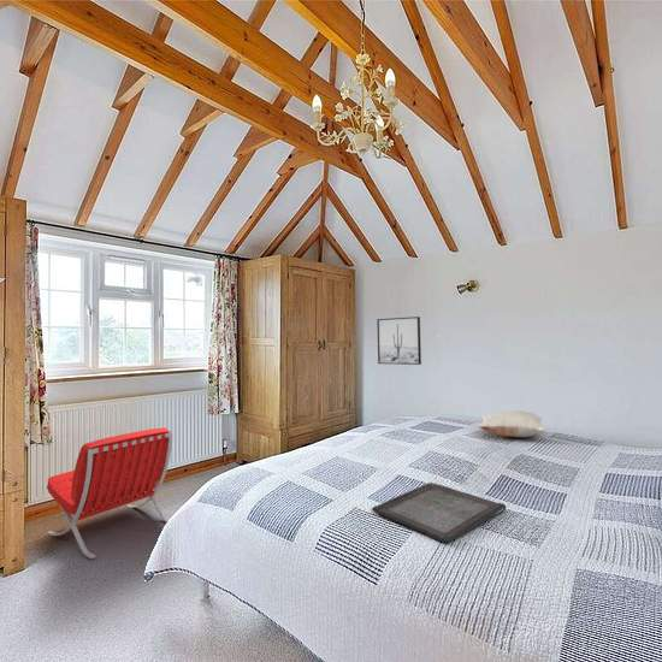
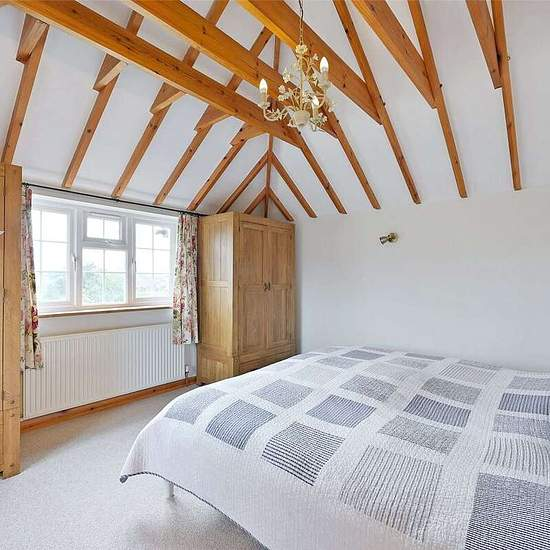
- lounge chair [46,426,173,560]
- wall art [376,315,422,366]
- pillow [478,409,546,438]
- serving tray [371,481,507,544]
